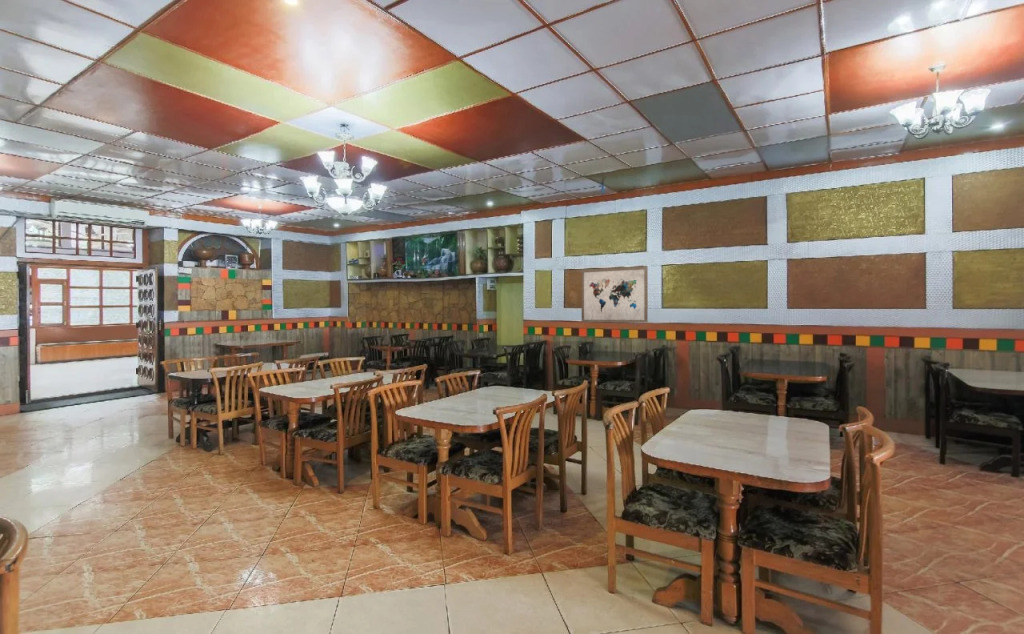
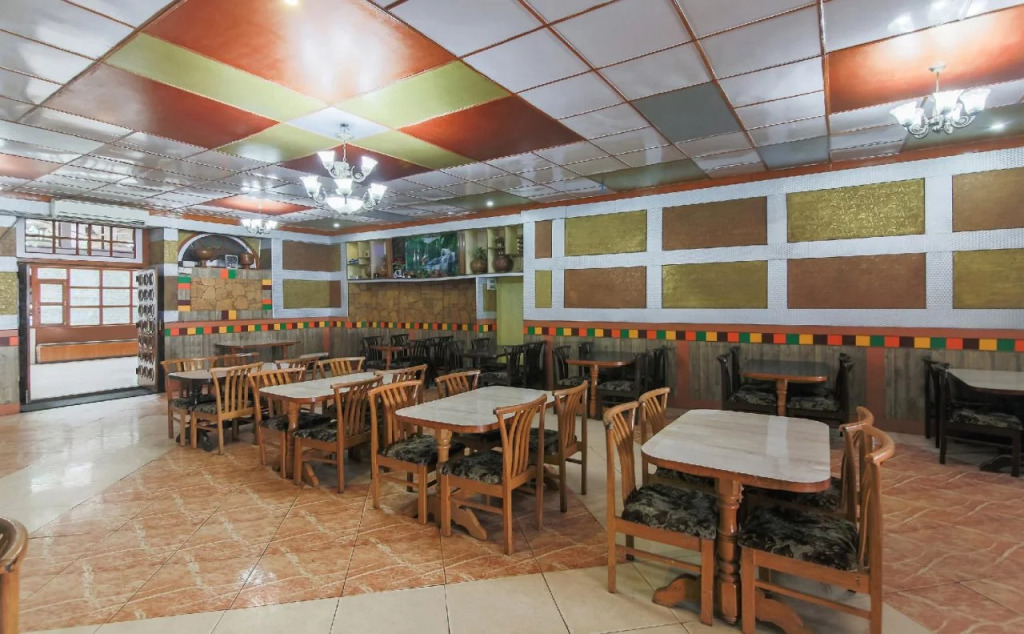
- wall art [581,266,648,323]
